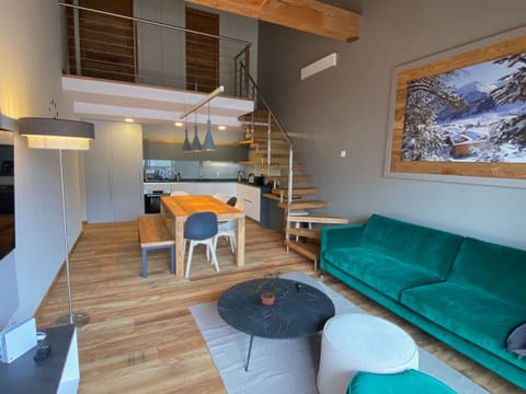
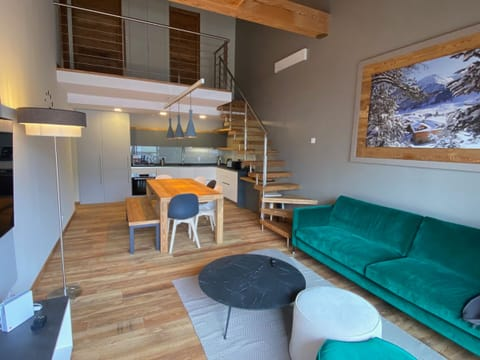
- potted plant [243,269,284,310]
